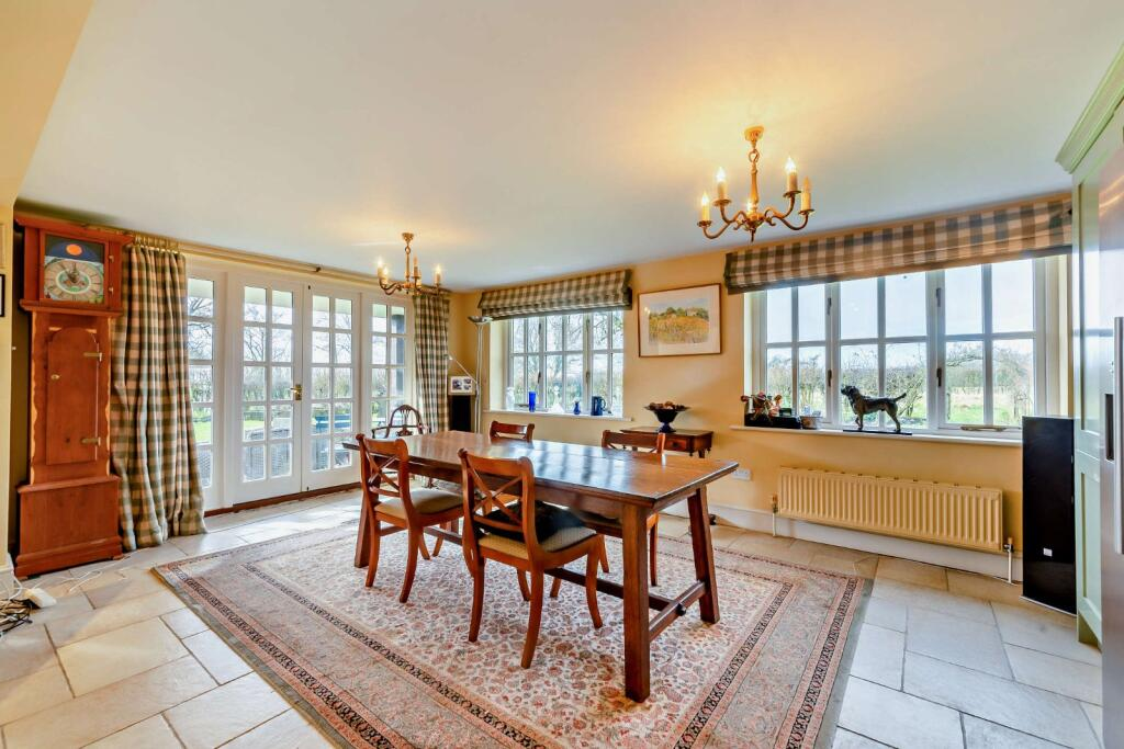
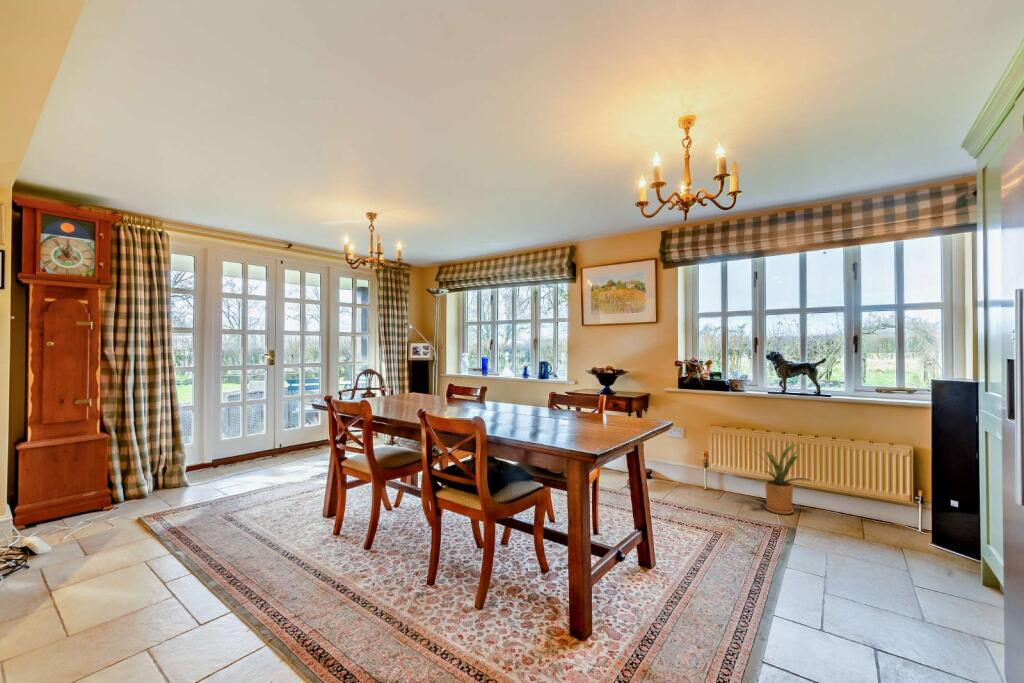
+ house plant [742,441,815,515]
